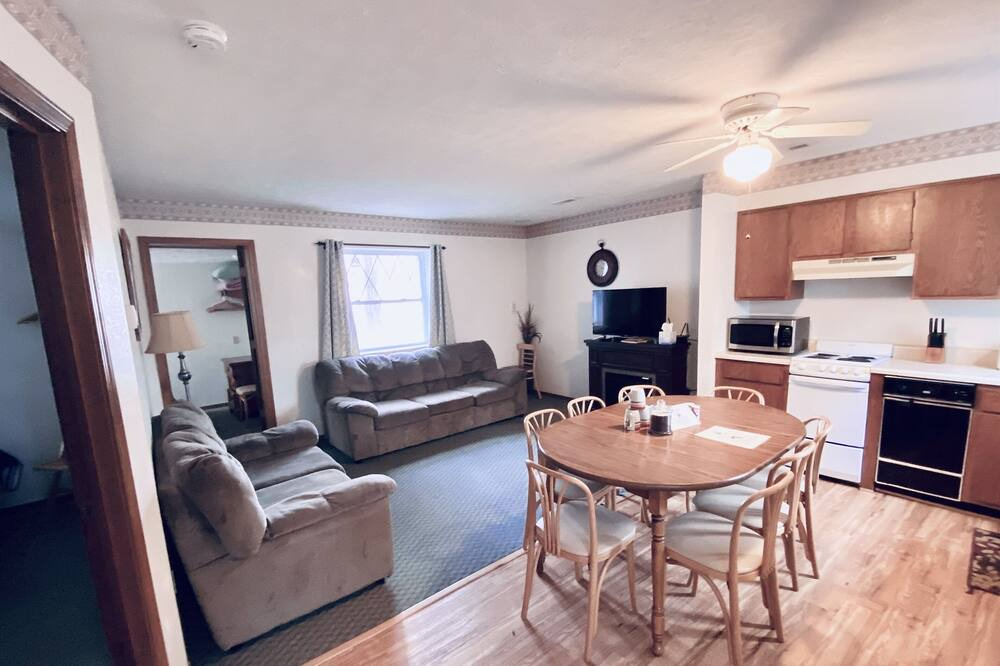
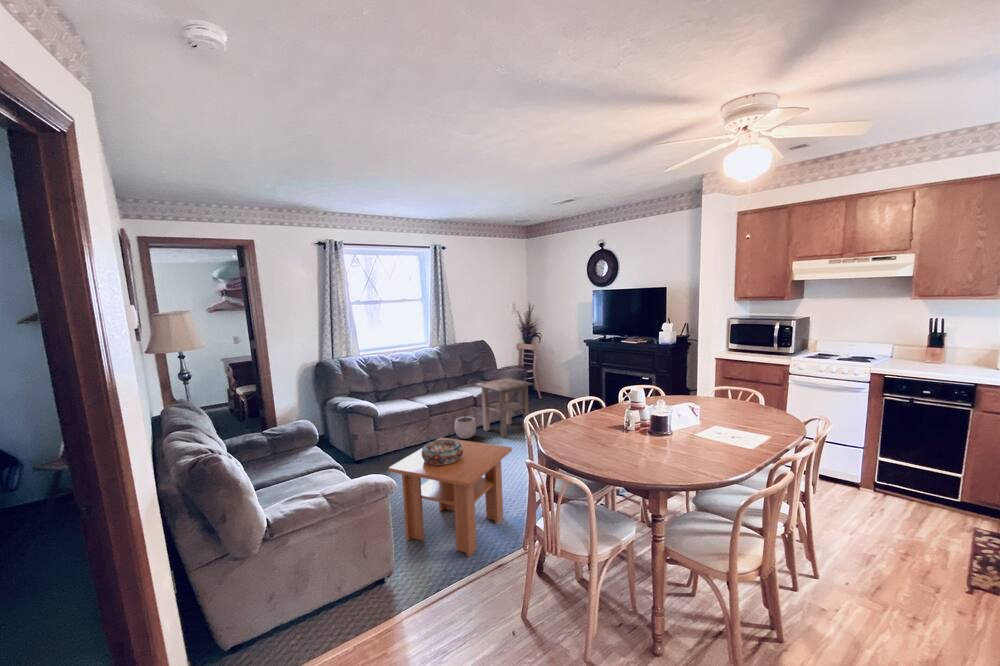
+ coffee table [387,436,513,558]
+ plant pot [453,410,477,440]
+ decorative bowl [421,440,463,465]
+ side table [474,377,534,439]
